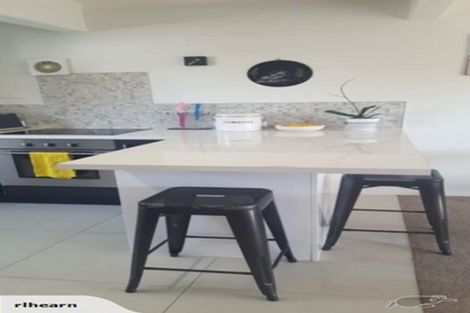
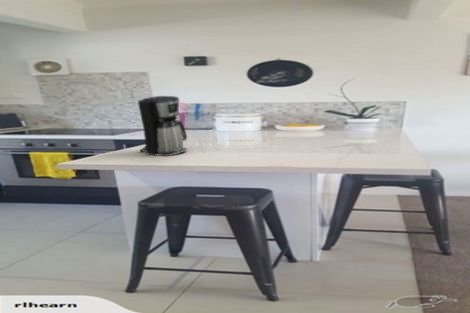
+ coffee maker [137,95,188,157]
